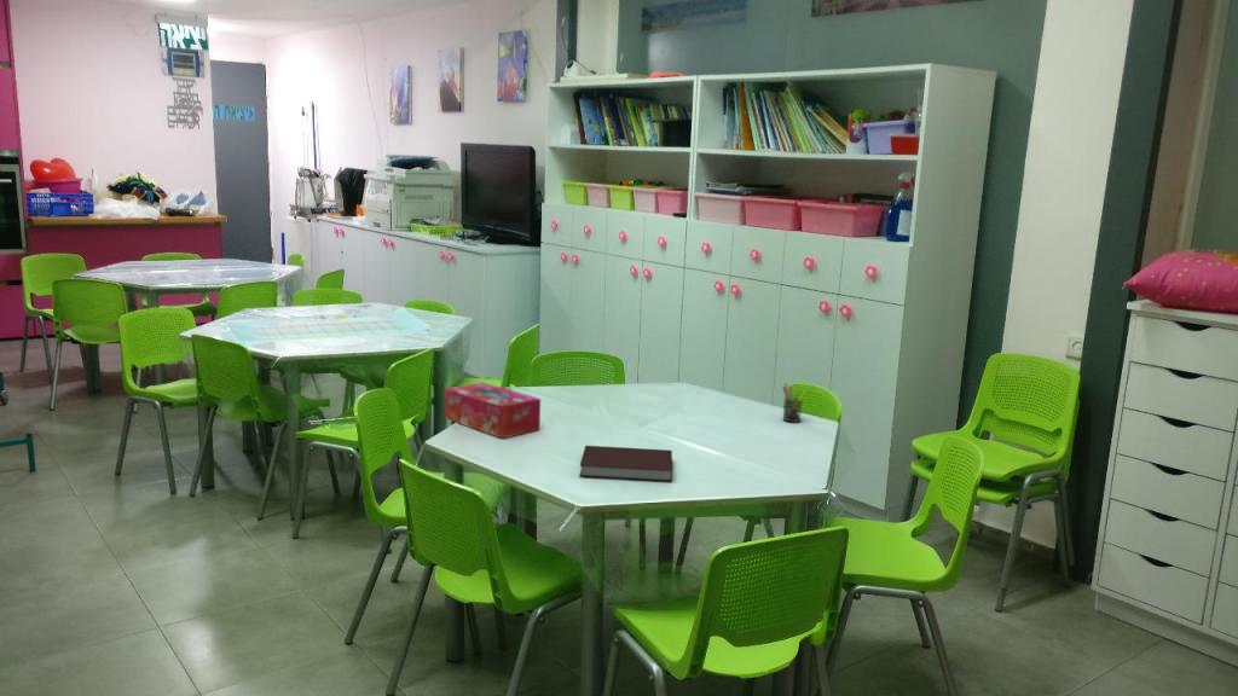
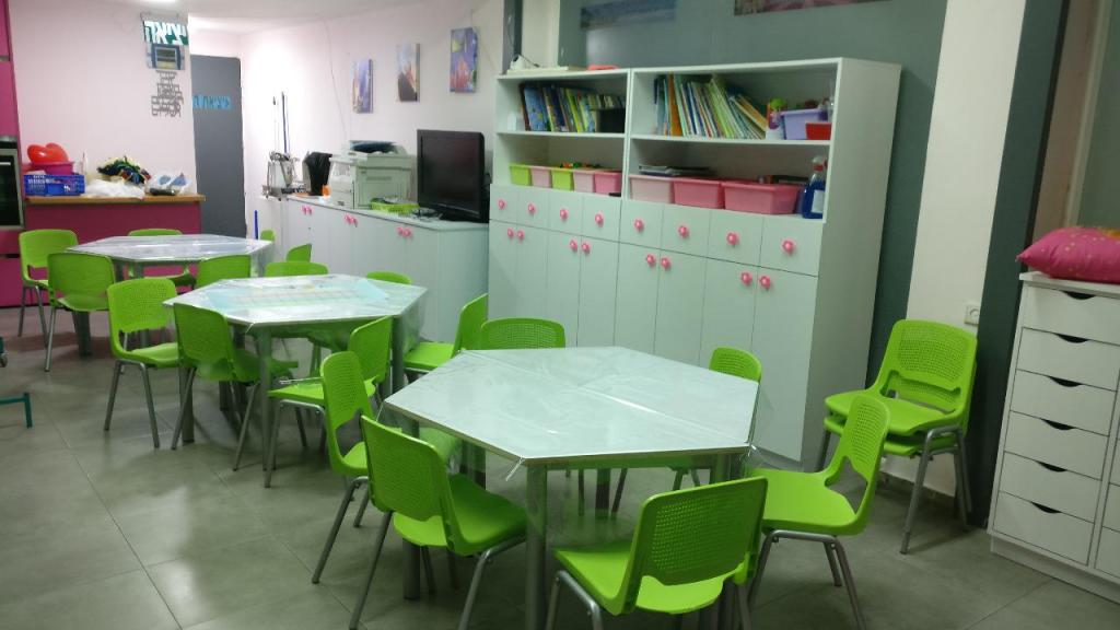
- pen holder [781,382,808,424]
- tissue box [444,381,542,440]
- notebook [578,445,673,482]
